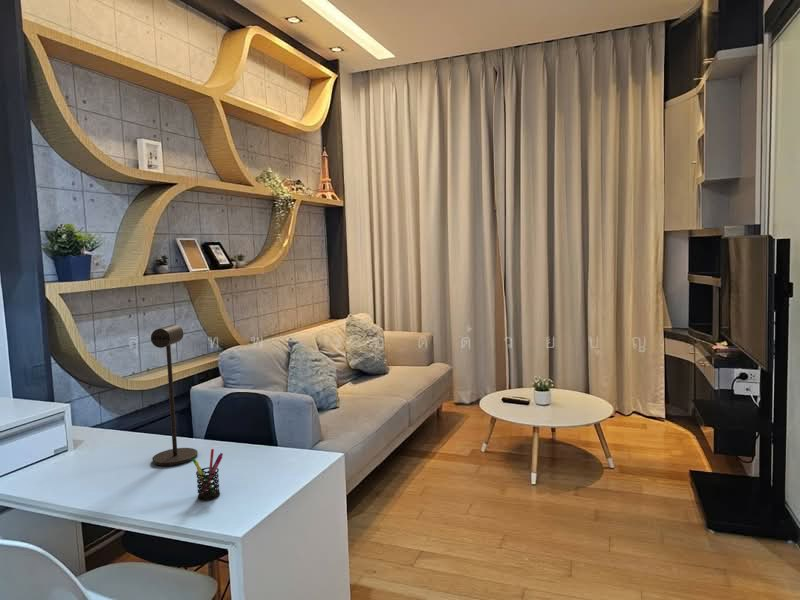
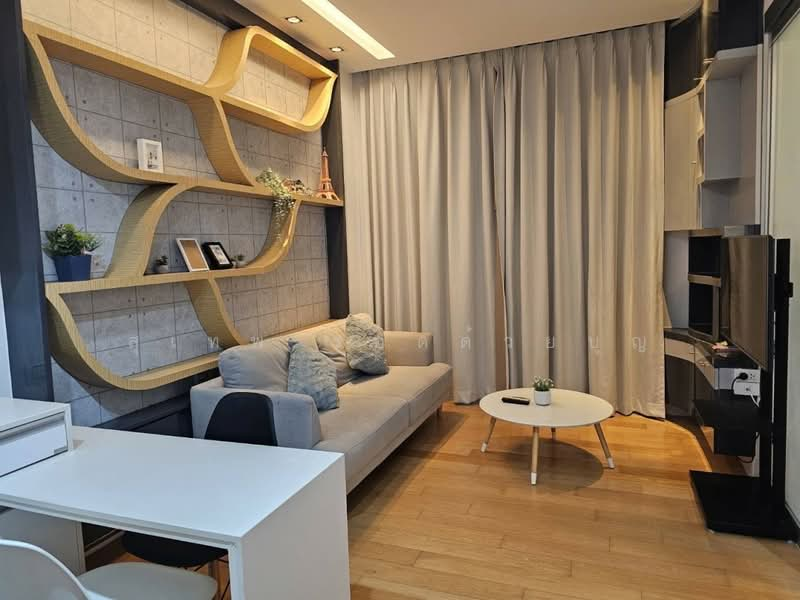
- desk lamp [150,324,199,467]
- pen holder [191,448,224,501]
